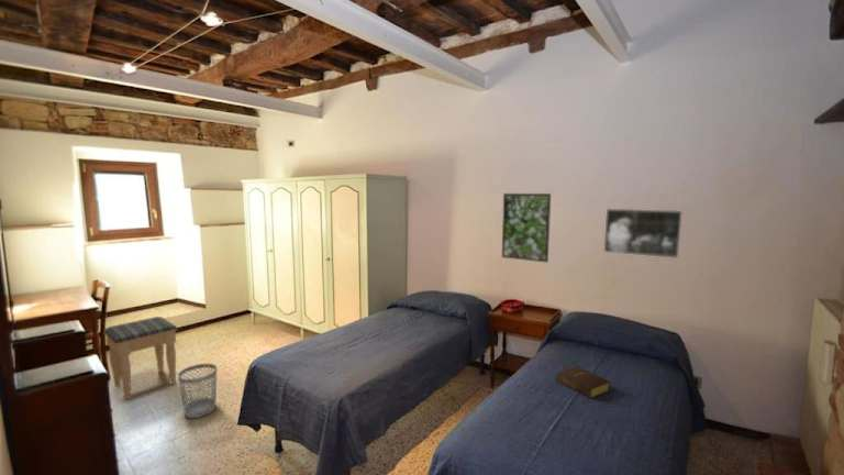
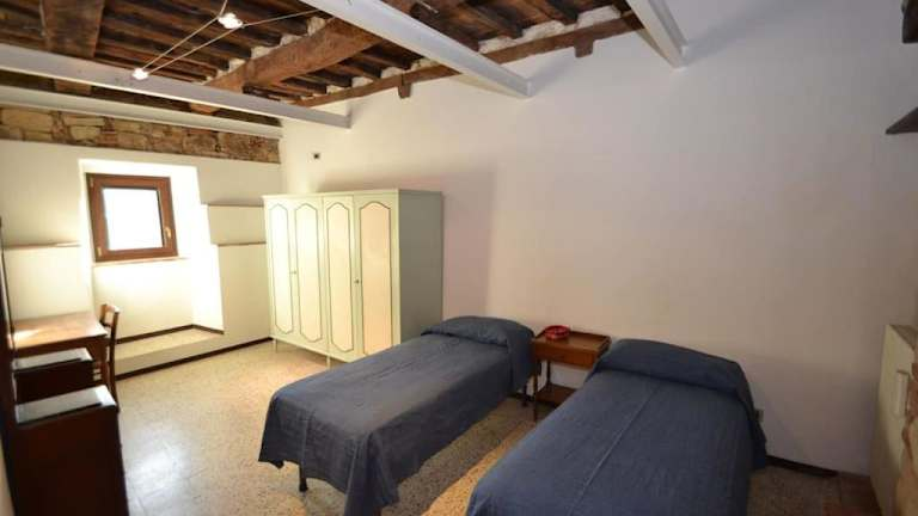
- wastebasket [177,363,218,419]
- footstool [102,316,179,400]
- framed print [603,208,684,259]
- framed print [501,192,552,264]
- bible [556,365,611,399]
